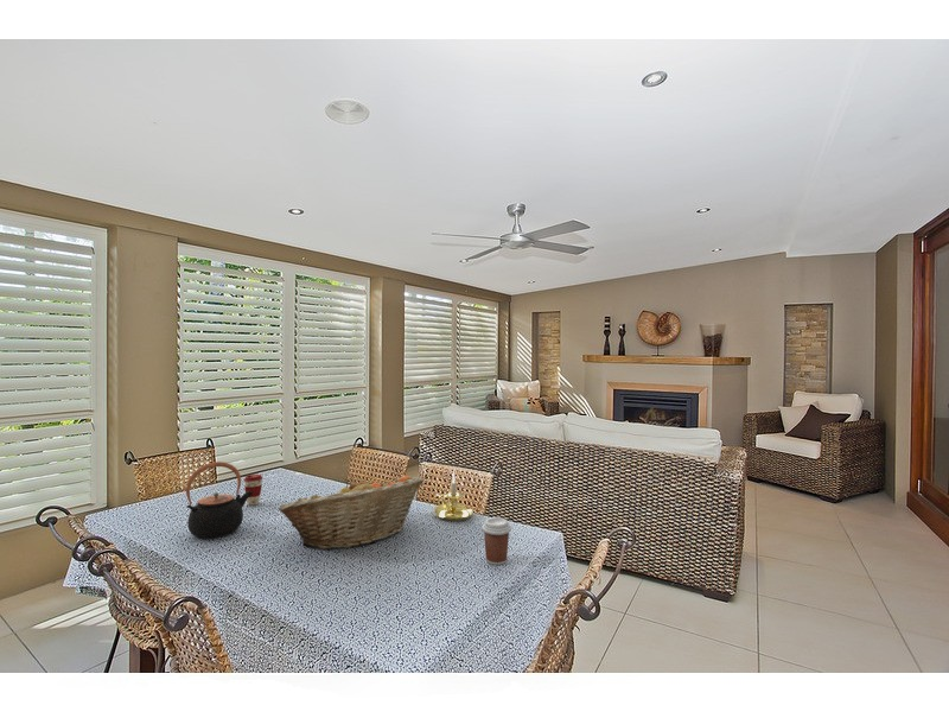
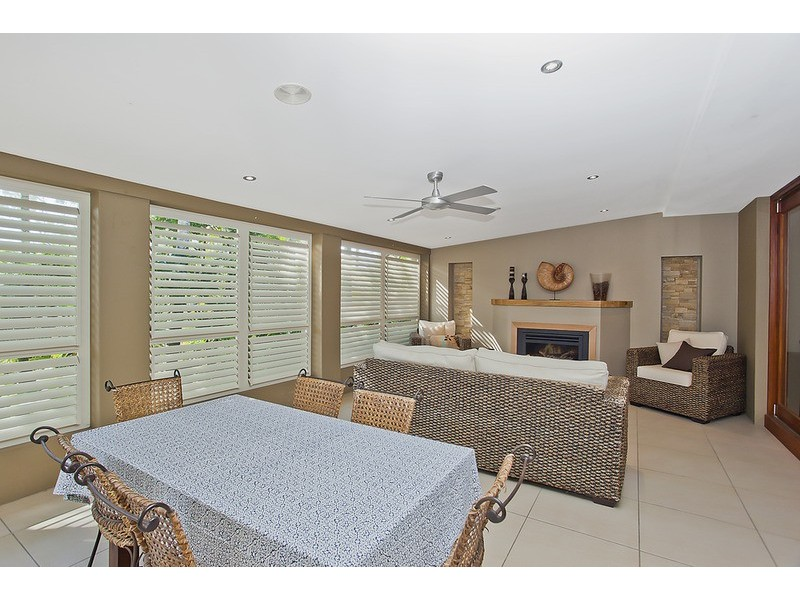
- coffee cup [480,516,512,566]
- fruit basket [278,475,425,551]
- candle holder [433,470,474,522]
- teapot [185,460,254,540]
- coffee cup [243,473,263,507]
